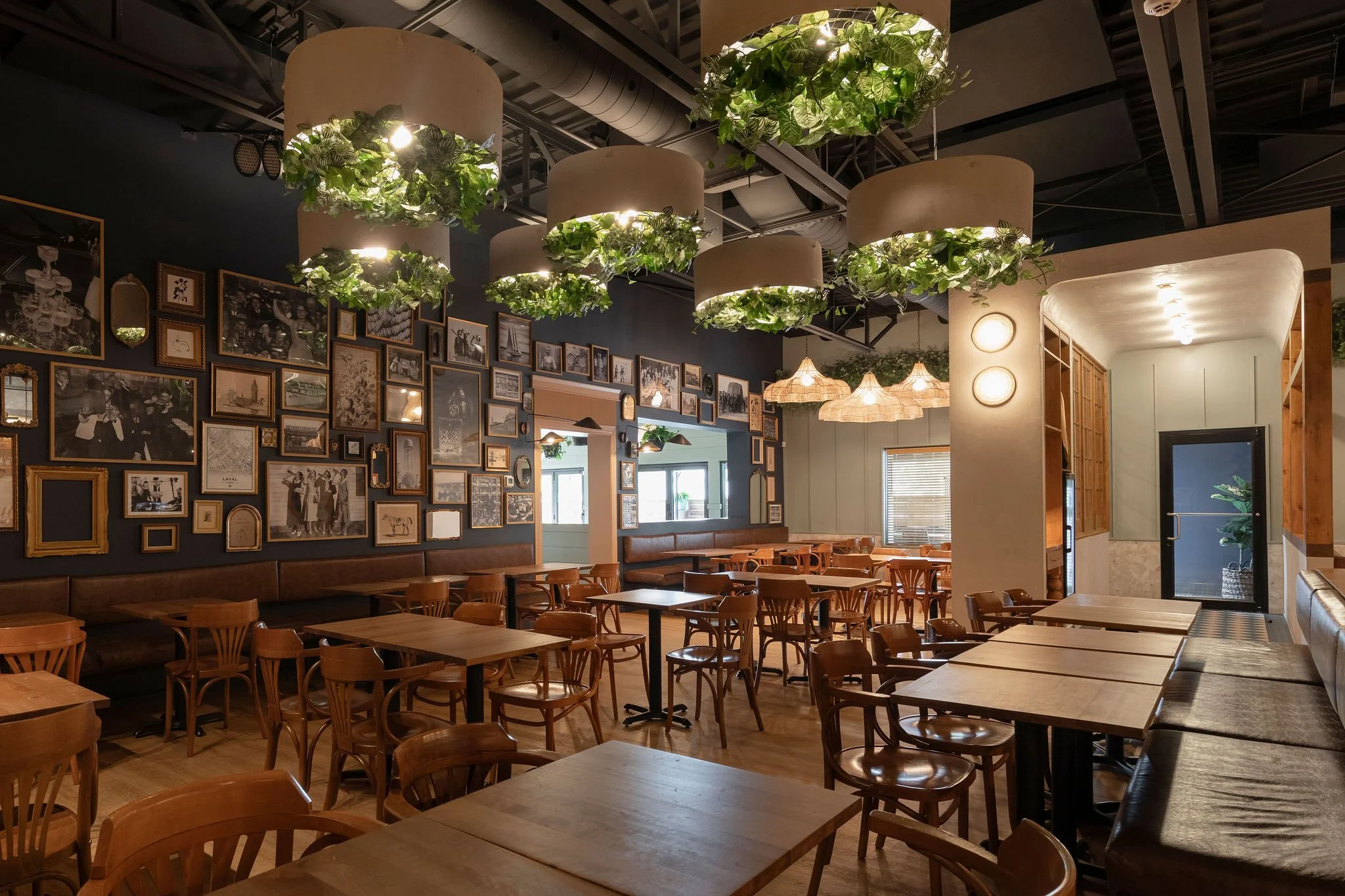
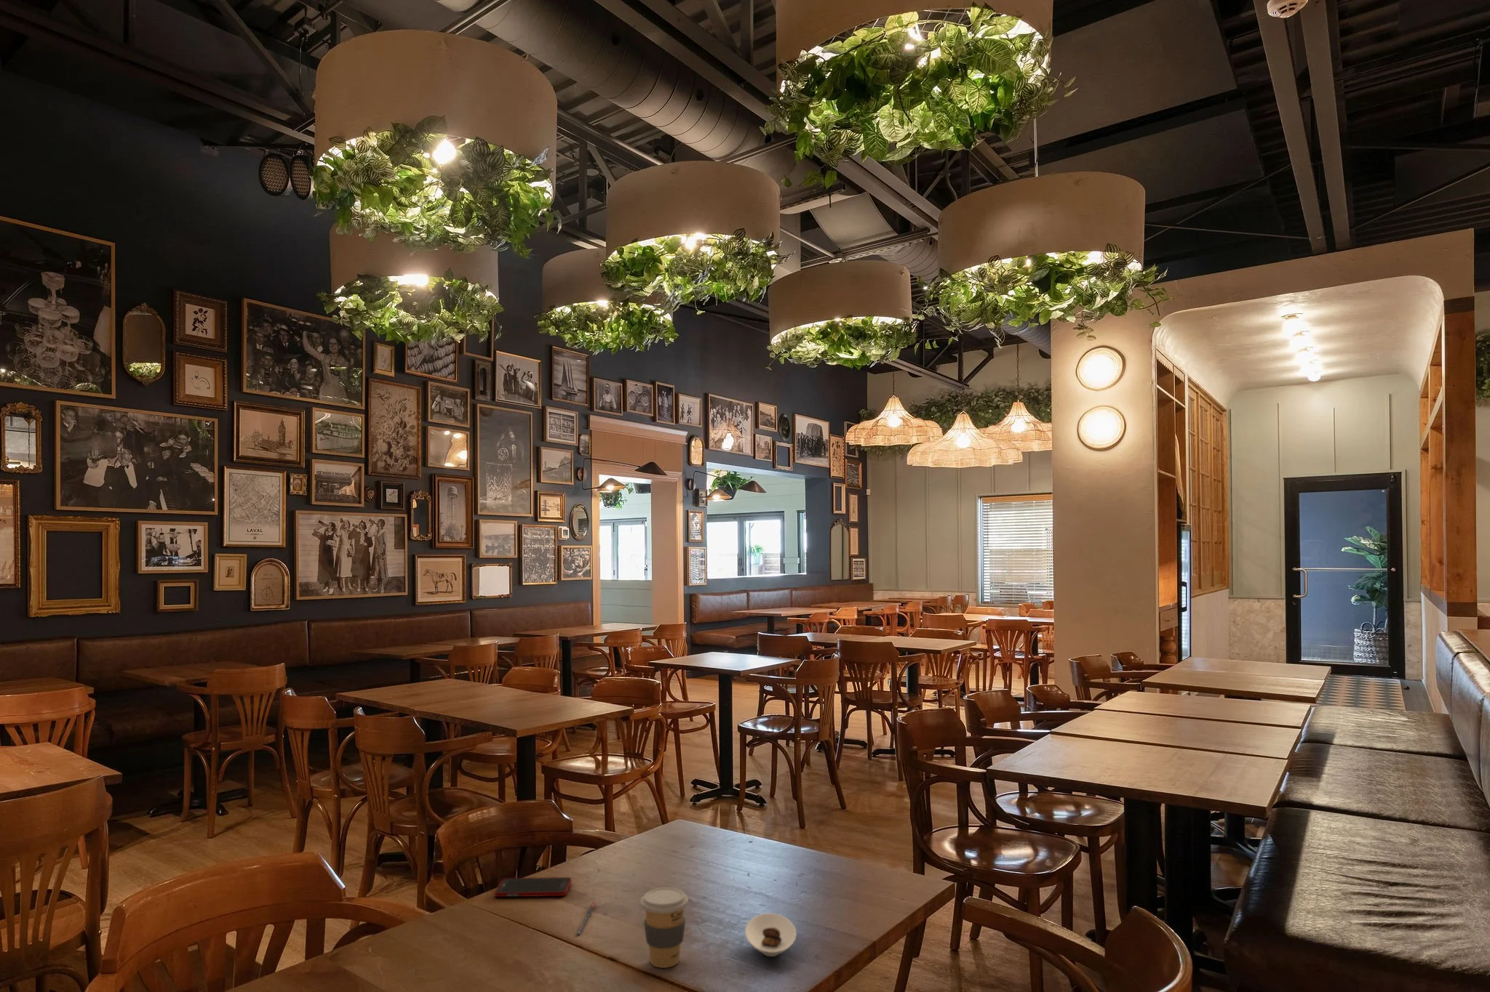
+ saucer [744,912,798,957]
+ cell phone [494,877,572,898]
+ pen [575,900,597,936]
+ coffee cup [639,887,689,969]
